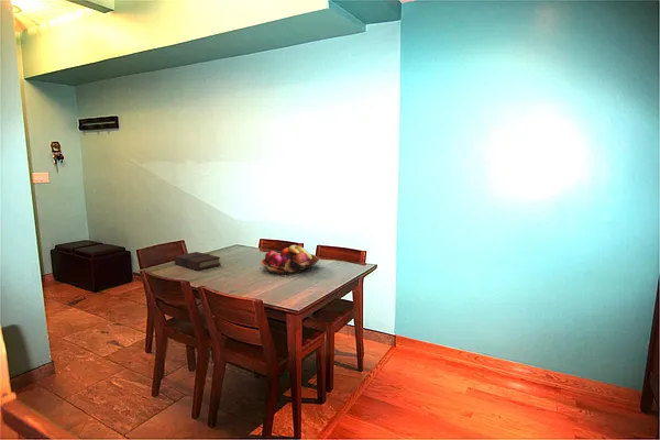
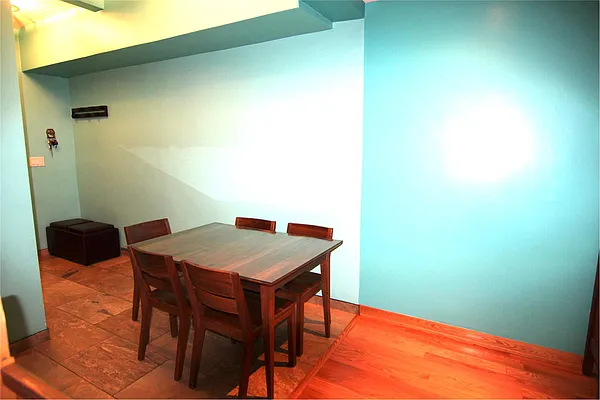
- book [173,251,221,272]
- fruit basket [260,244,320,276]
